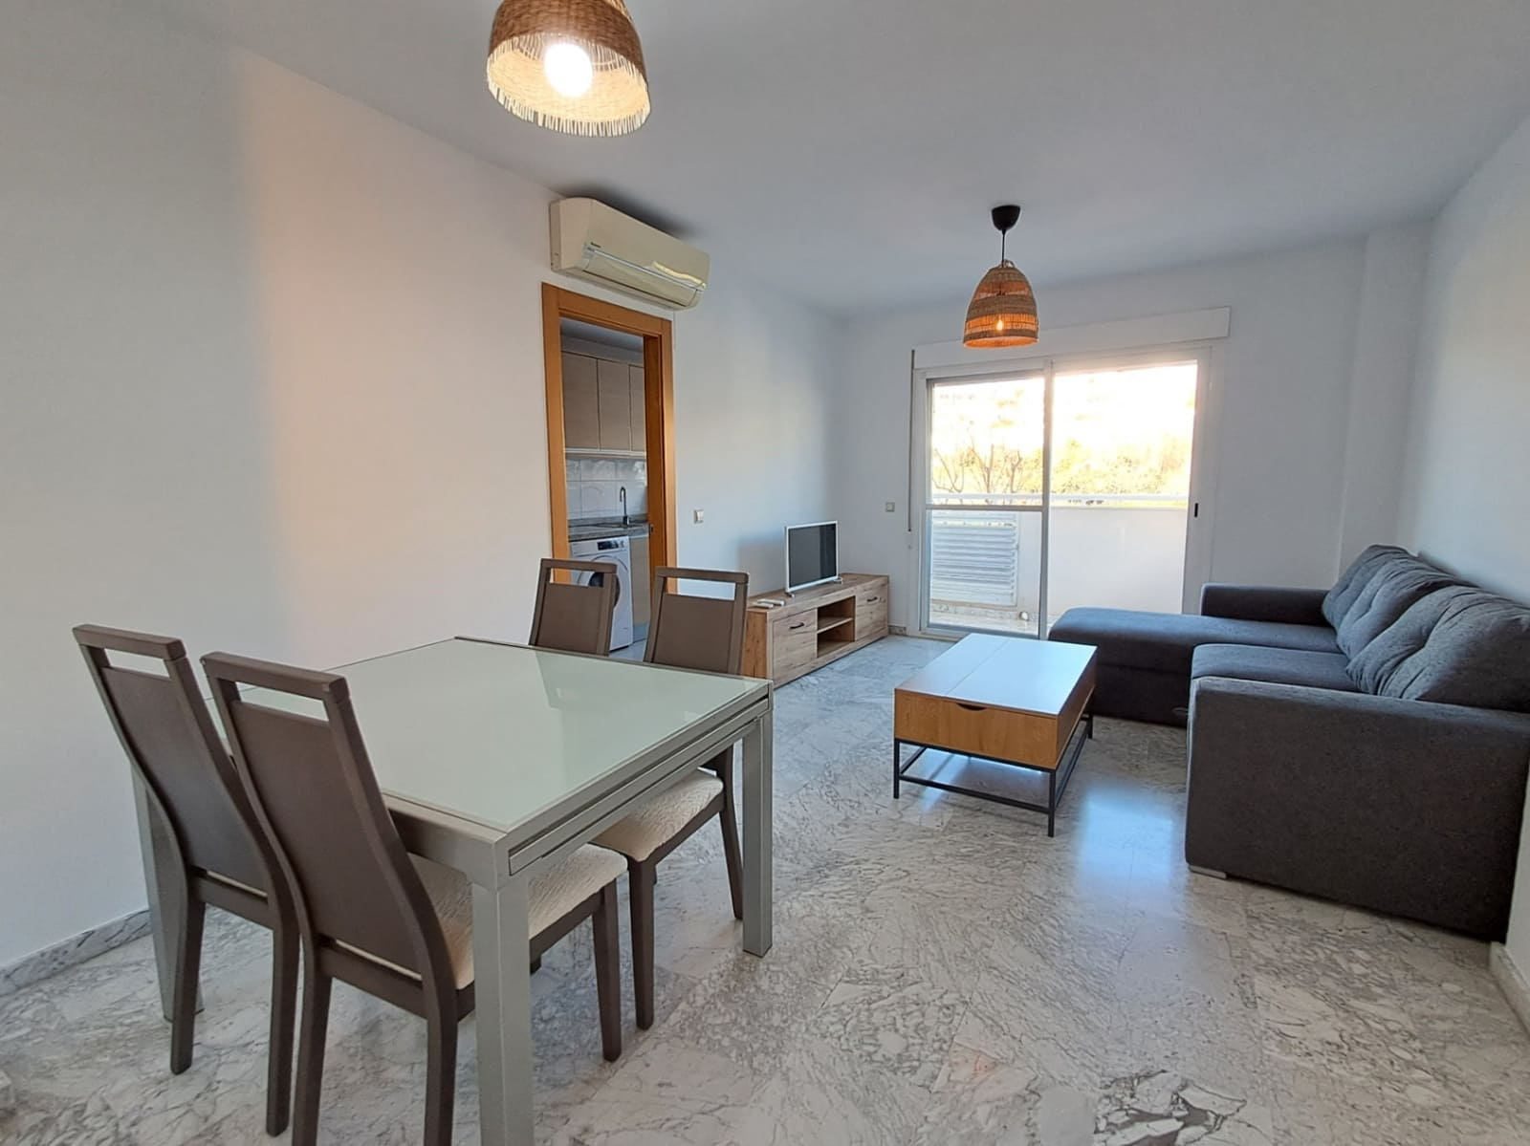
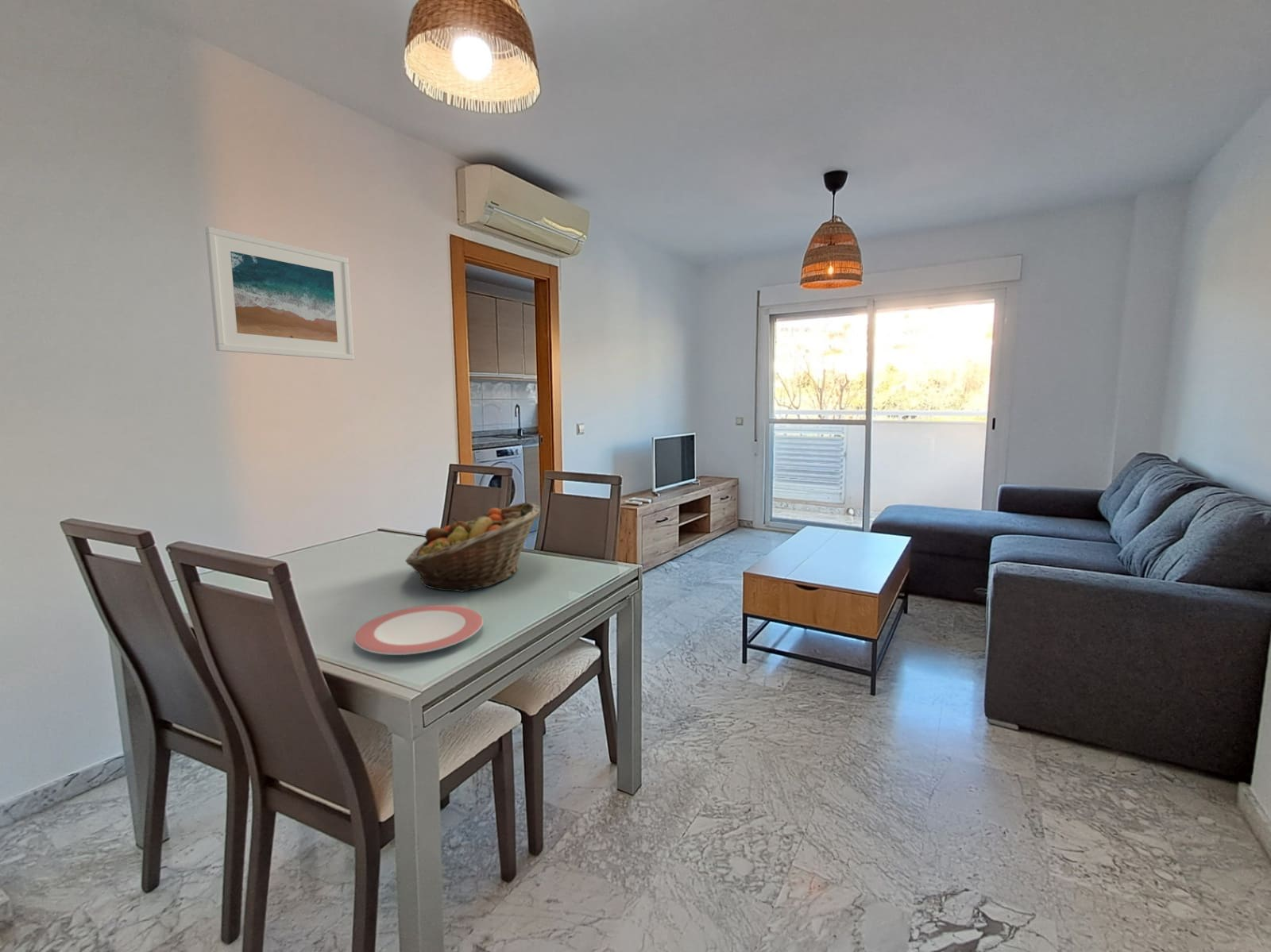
+ fruit basket [404,501,541,593]
+ plate [353,604,484,656]
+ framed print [204,225,355,360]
